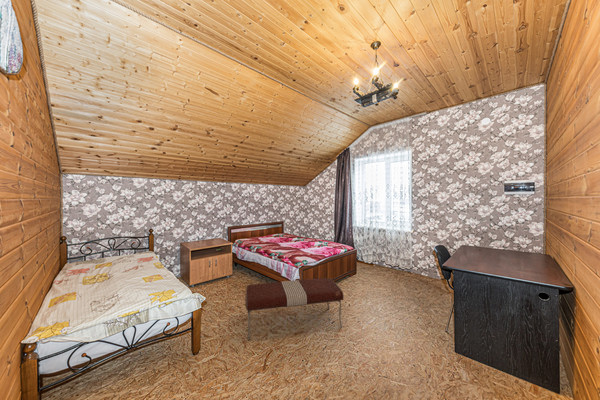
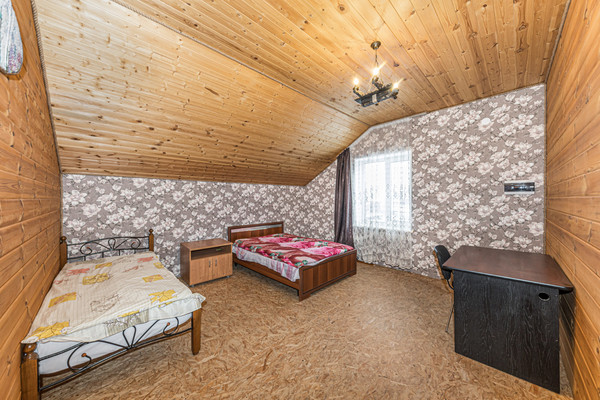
- bench [244,277,345,341]
